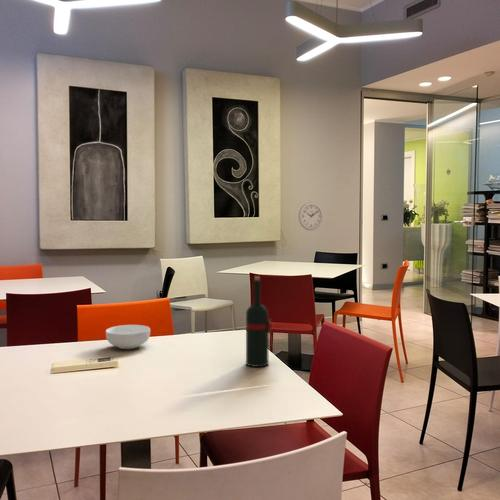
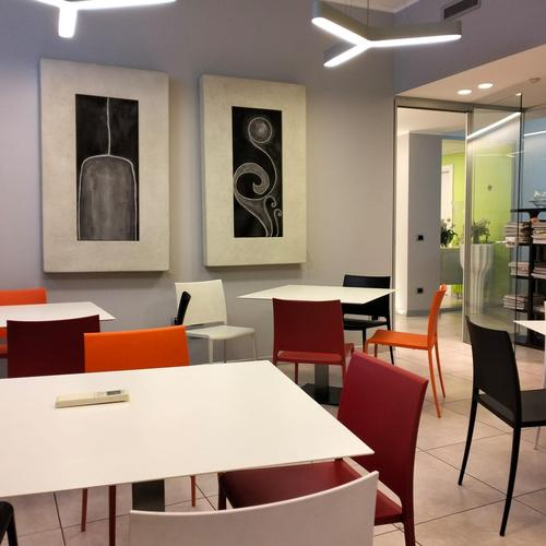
- wall clock [298,201,324,231]
- cereal bowl [105,324,151,350]
- wine bottle [245,275,276,368]
